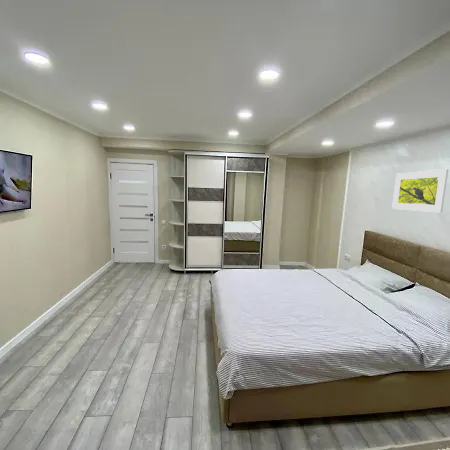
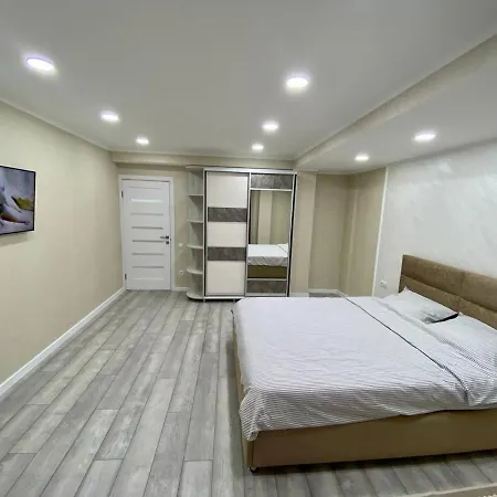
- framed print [391,168,449,213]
